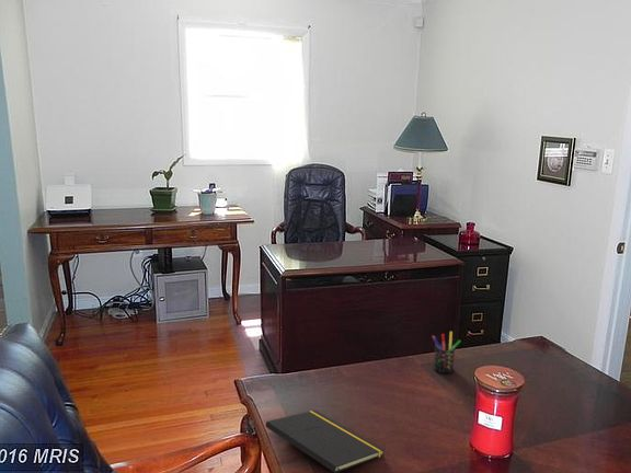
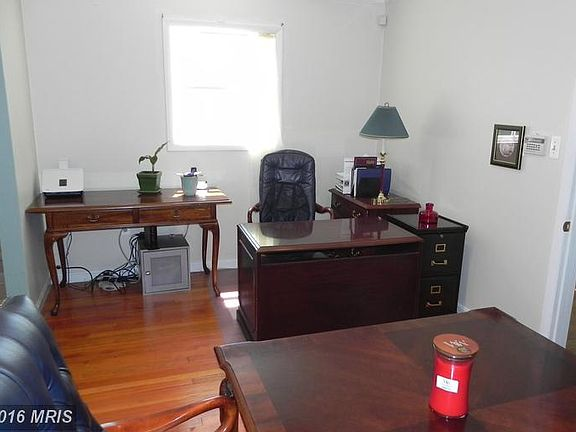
- pen holder [431,331,462,374]
- notepad [265,409,386,473]
